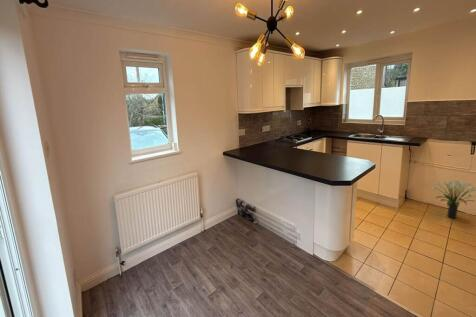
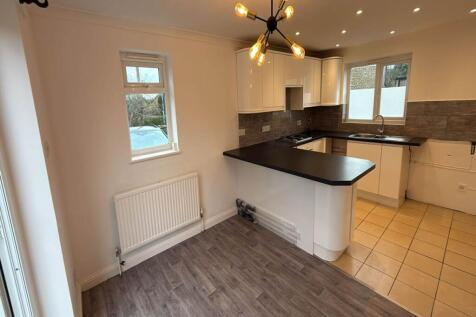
- potted plant [432,179,476,219]
